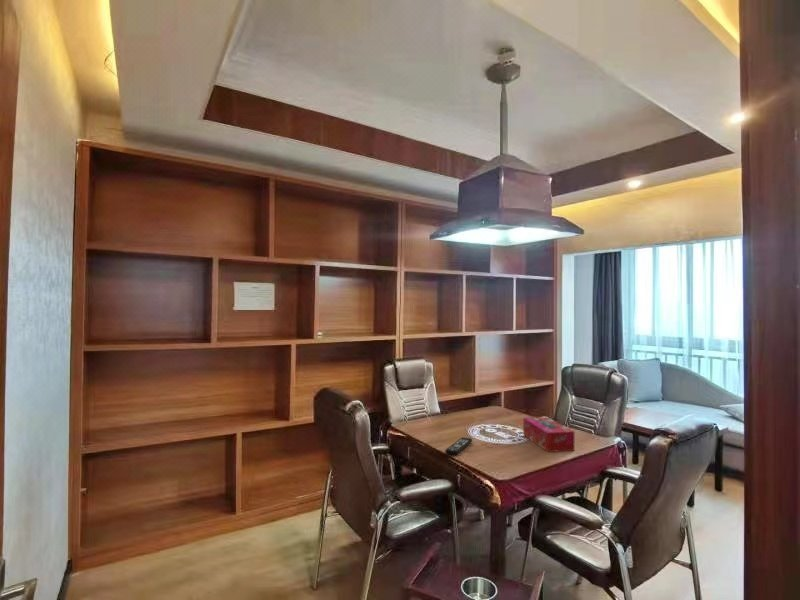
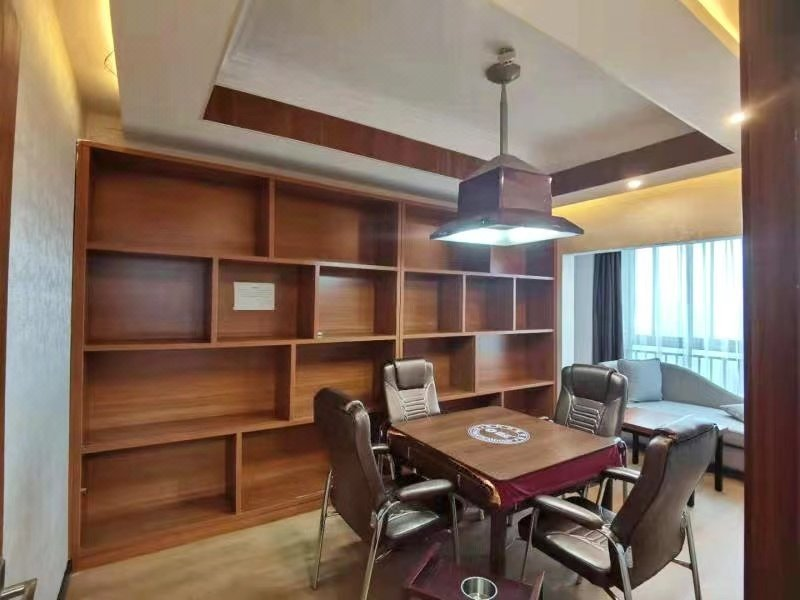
- tissue box [522,416,575,453]
- remote control [444,436,473,456]
